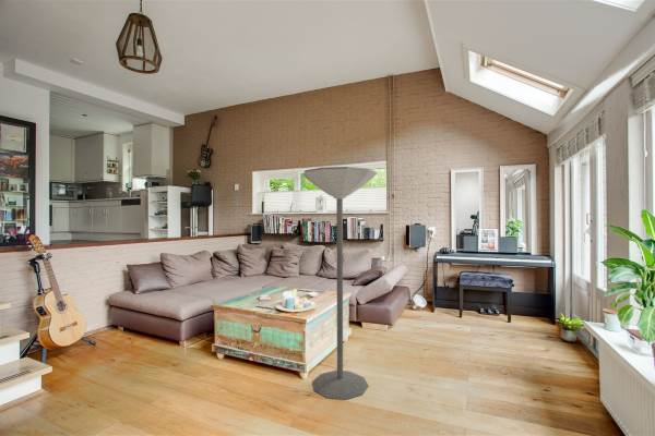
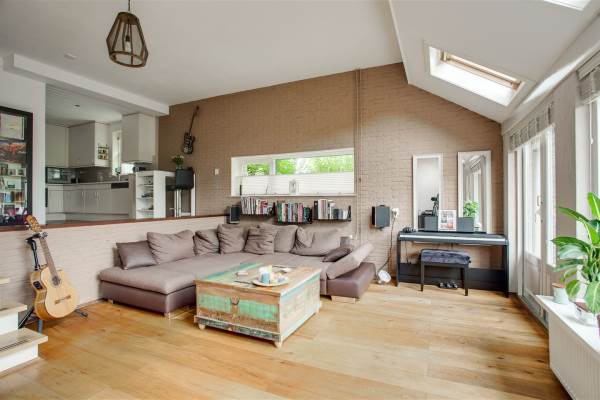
- floor lamp [302,166,379,400]
- potted plant [555,312,586,342]
